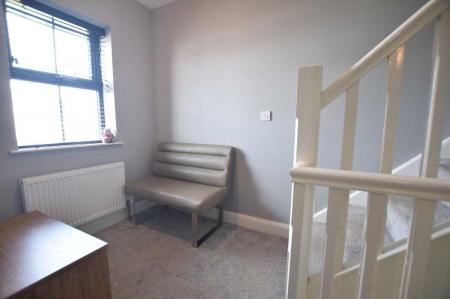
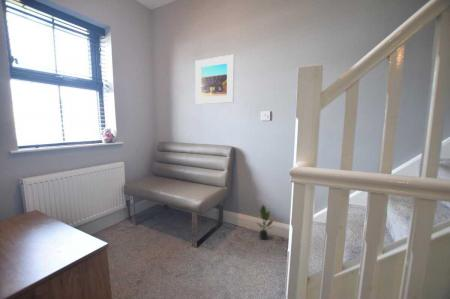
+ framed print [194,53,235,105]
+ potted plant [255,204,274,241]
